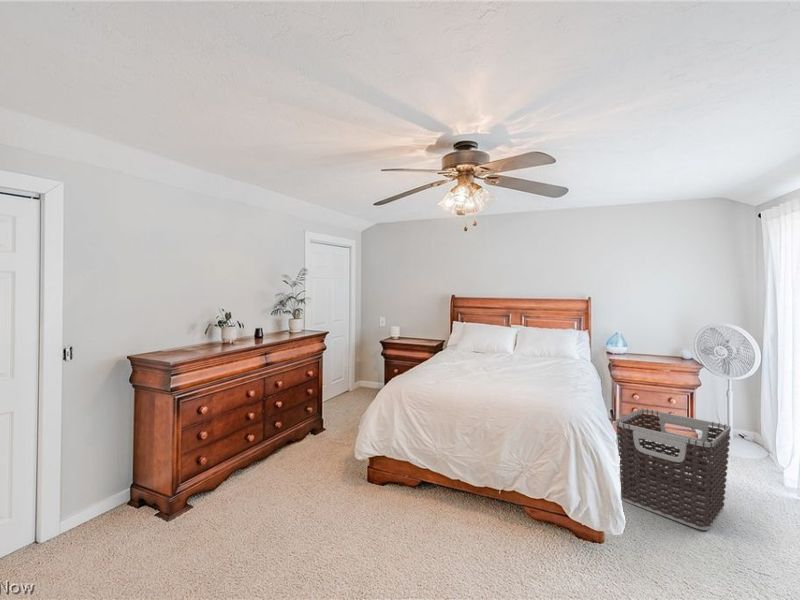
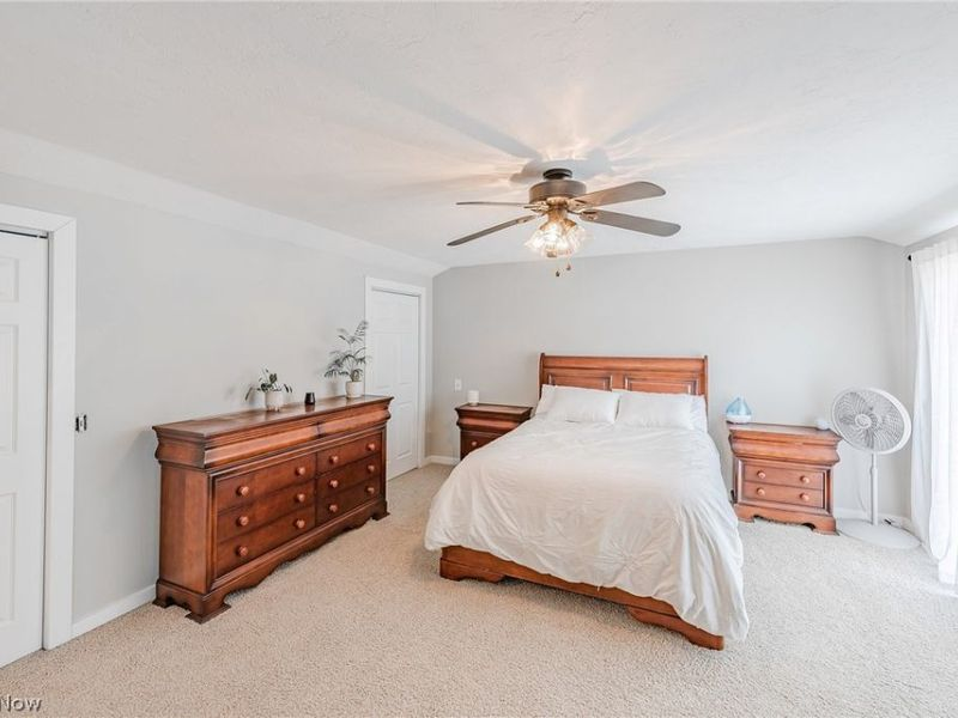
- clothes hamper [615,408,732,531]
